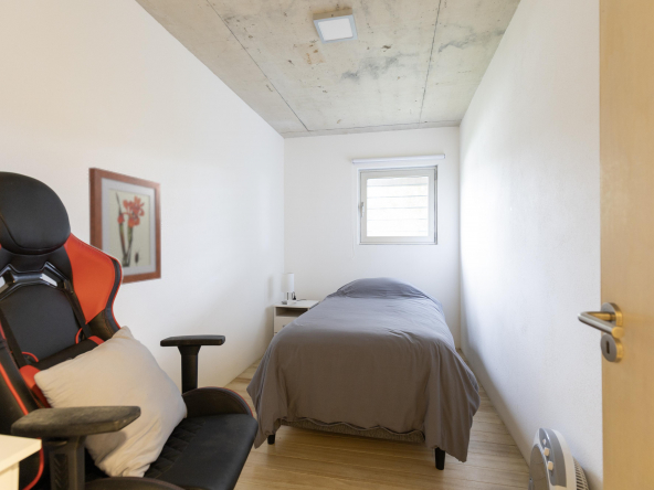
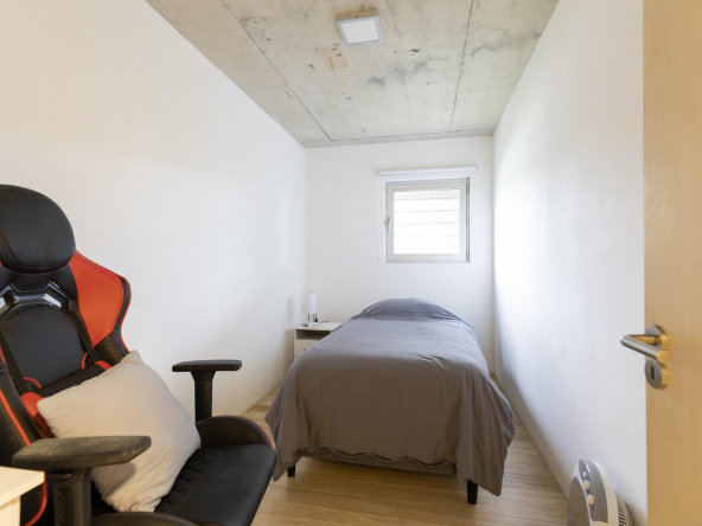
- wall art [87,167,162,286]
